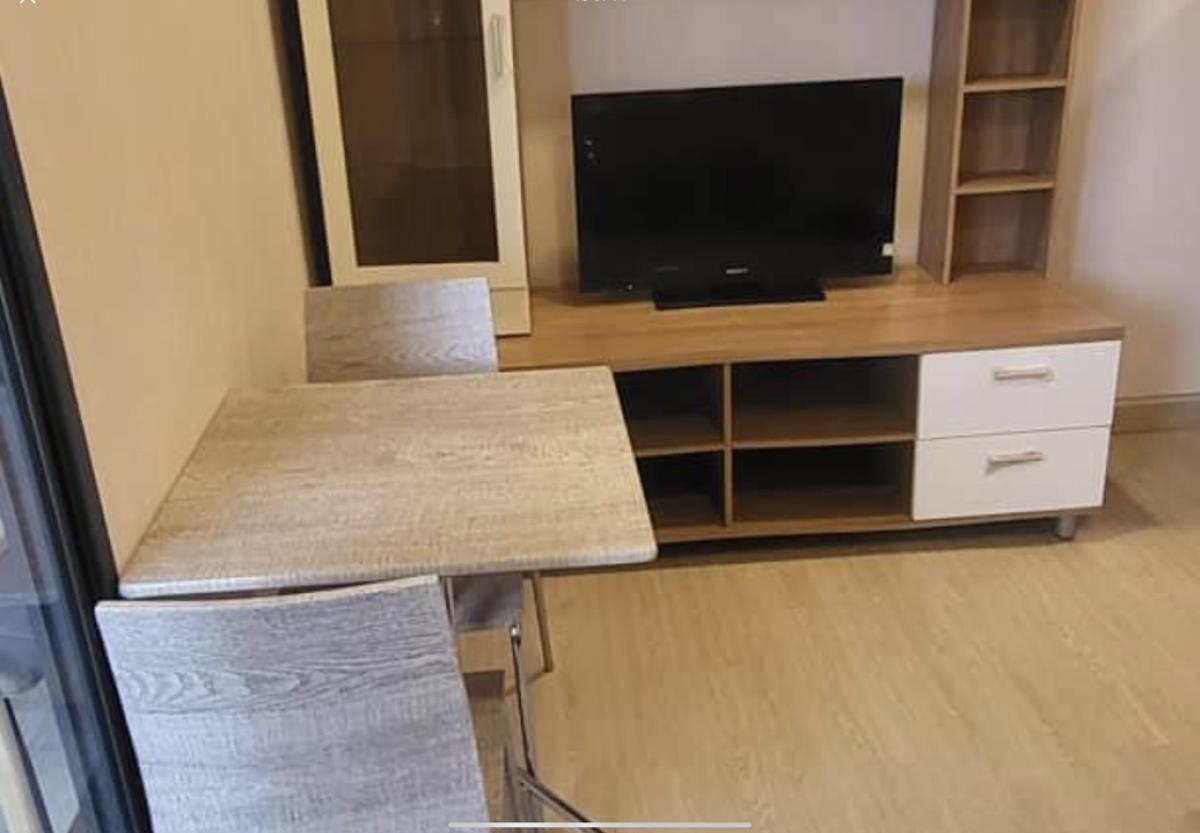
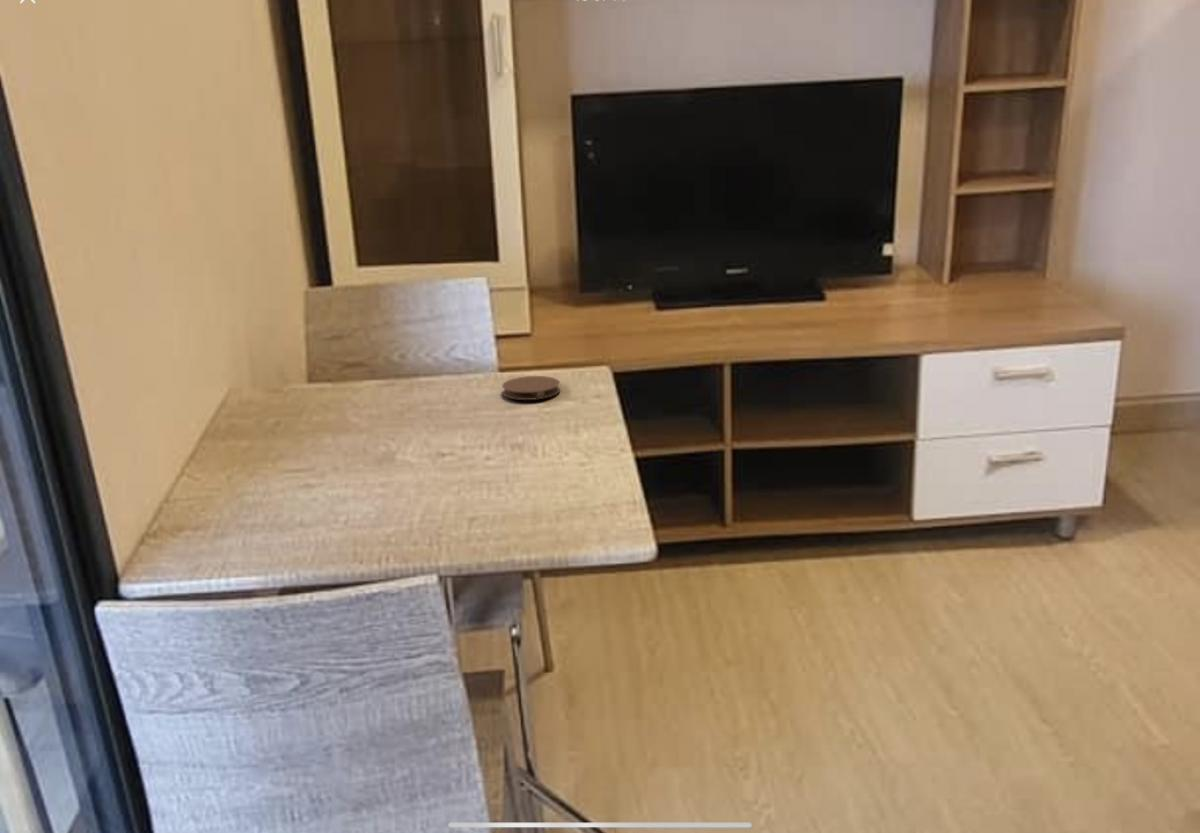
+ coaster [501,375,561,401]
